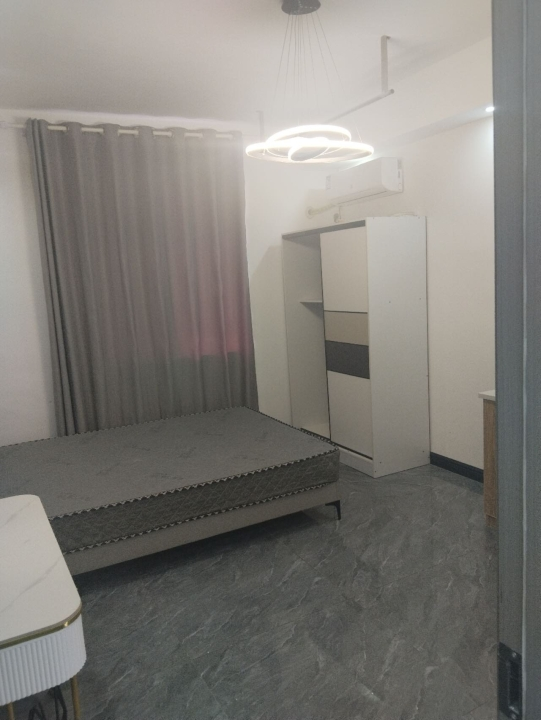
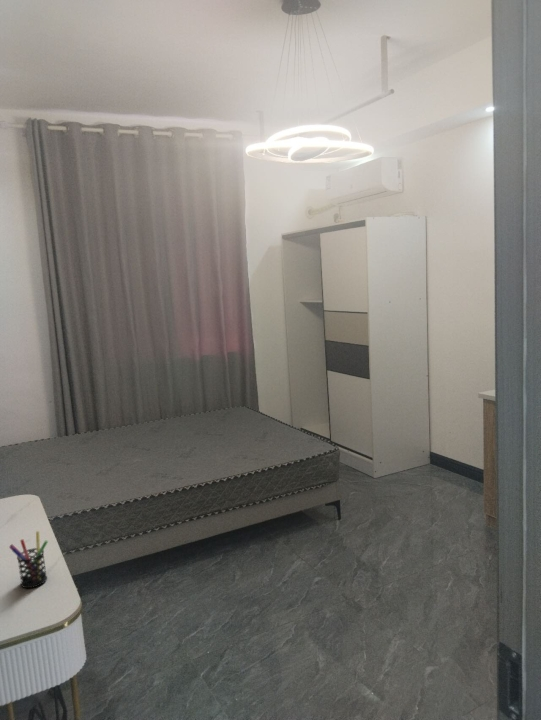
+ pen holder [8,530,49,589]
